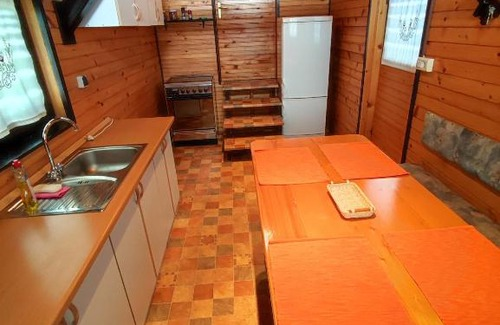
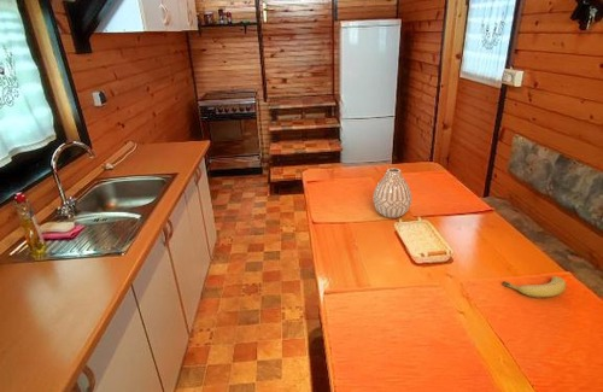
+ fruit [502,275,567,298]
+ vase [371,166,412,220]
